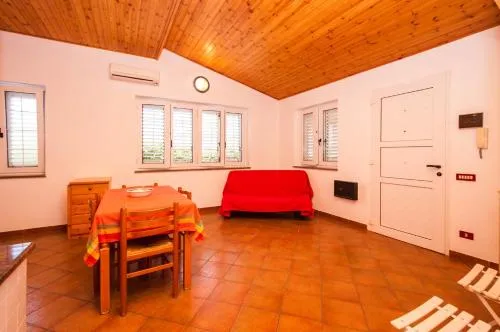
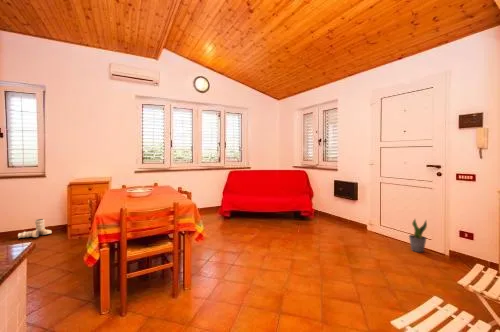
+ potted plant [408,218,428,253]
+ boots [17,218,53,239]
